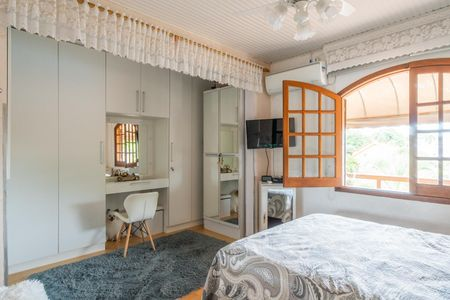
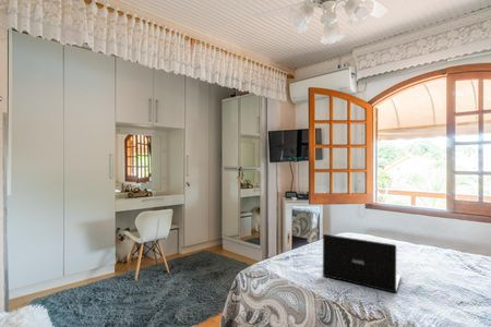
+ laptop [322,233,402,293]
